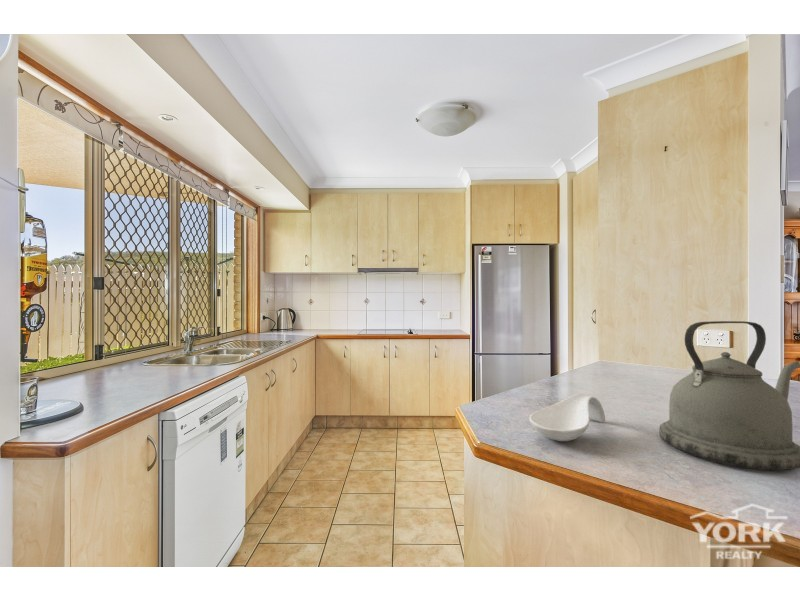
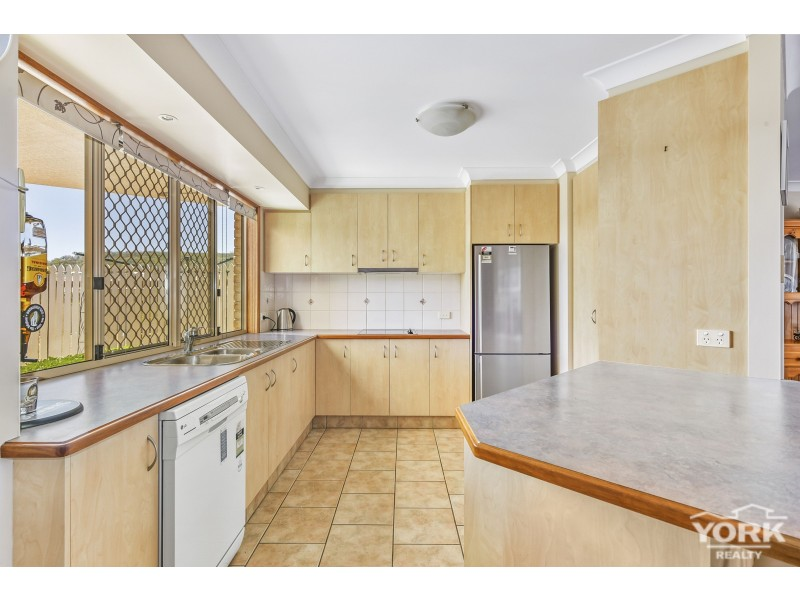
- spoon rest [528,393,606,442]
- kettle [658,320,800,471]
